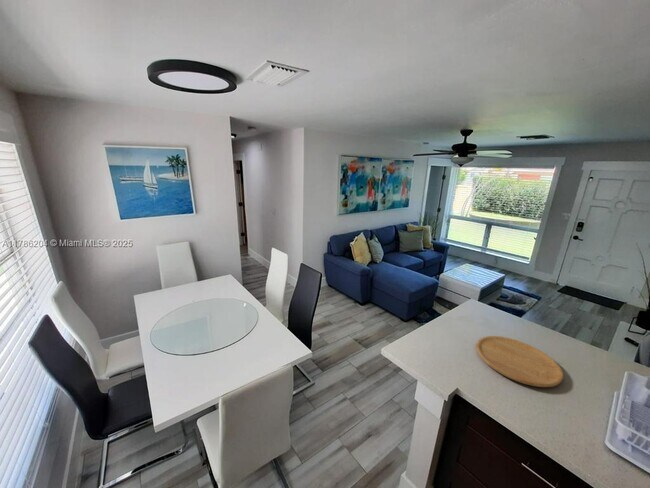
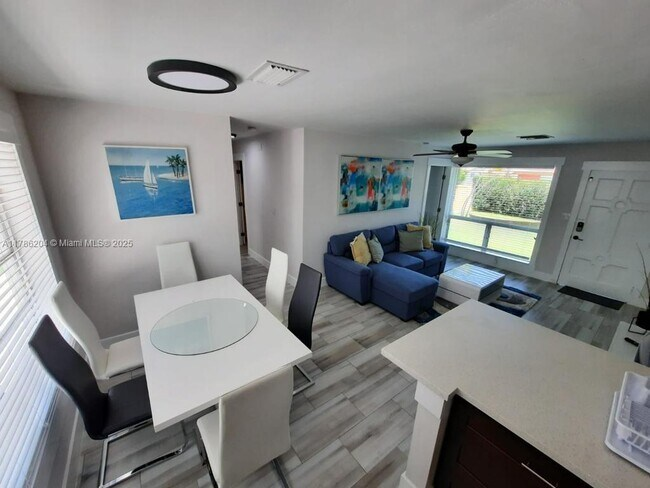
- cutting board [475,335,564,388]
